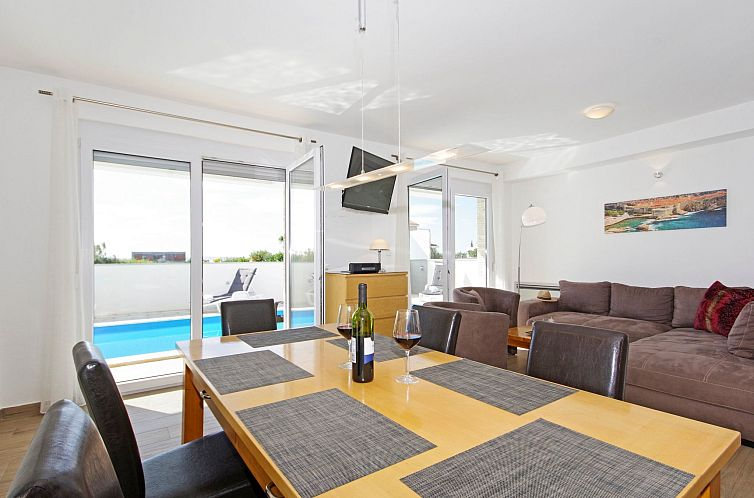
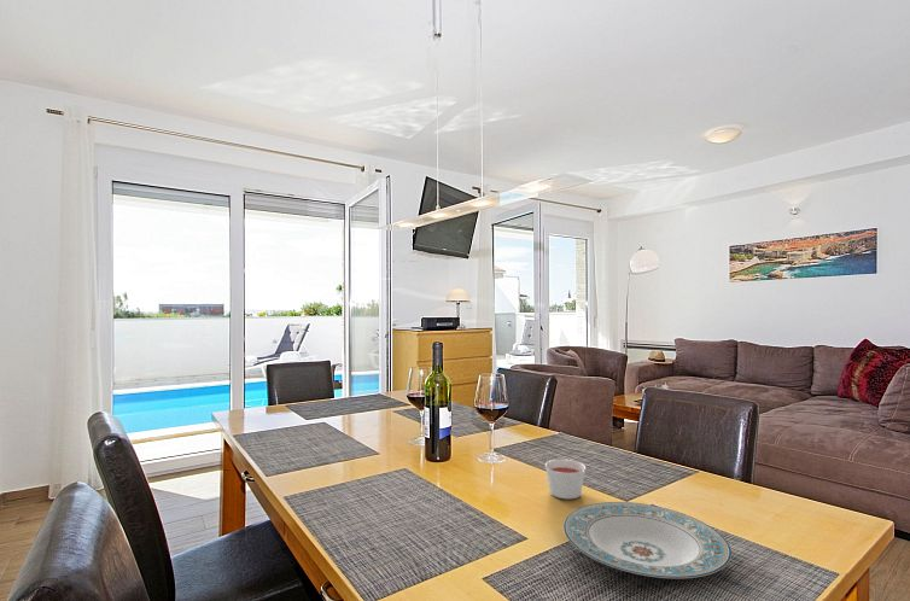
+ candle [544,459,587,500]
+ plate [562,501,733,579]
